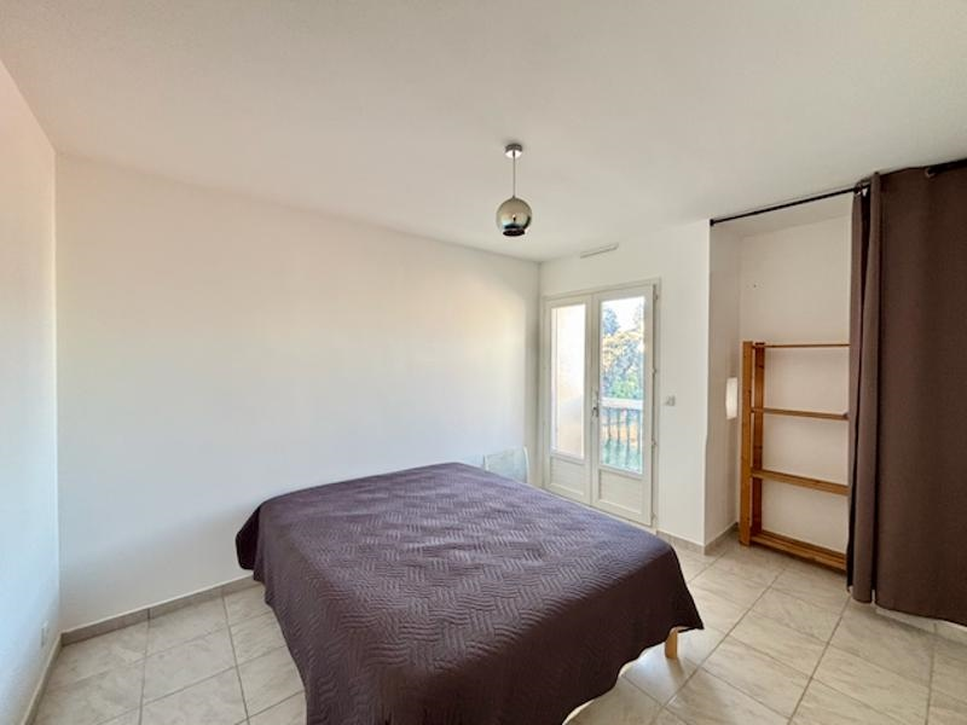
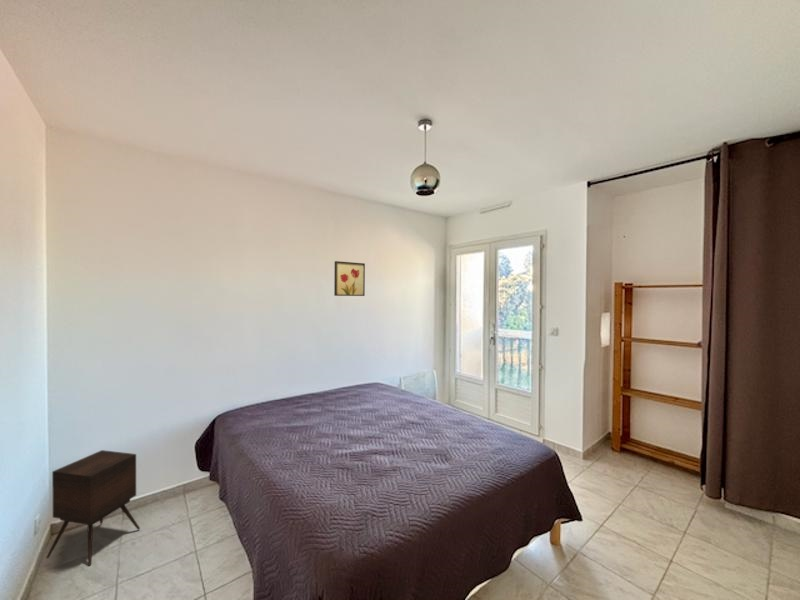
+ side table [45,449,141,567]
+ wall art [333,260,366,297]
